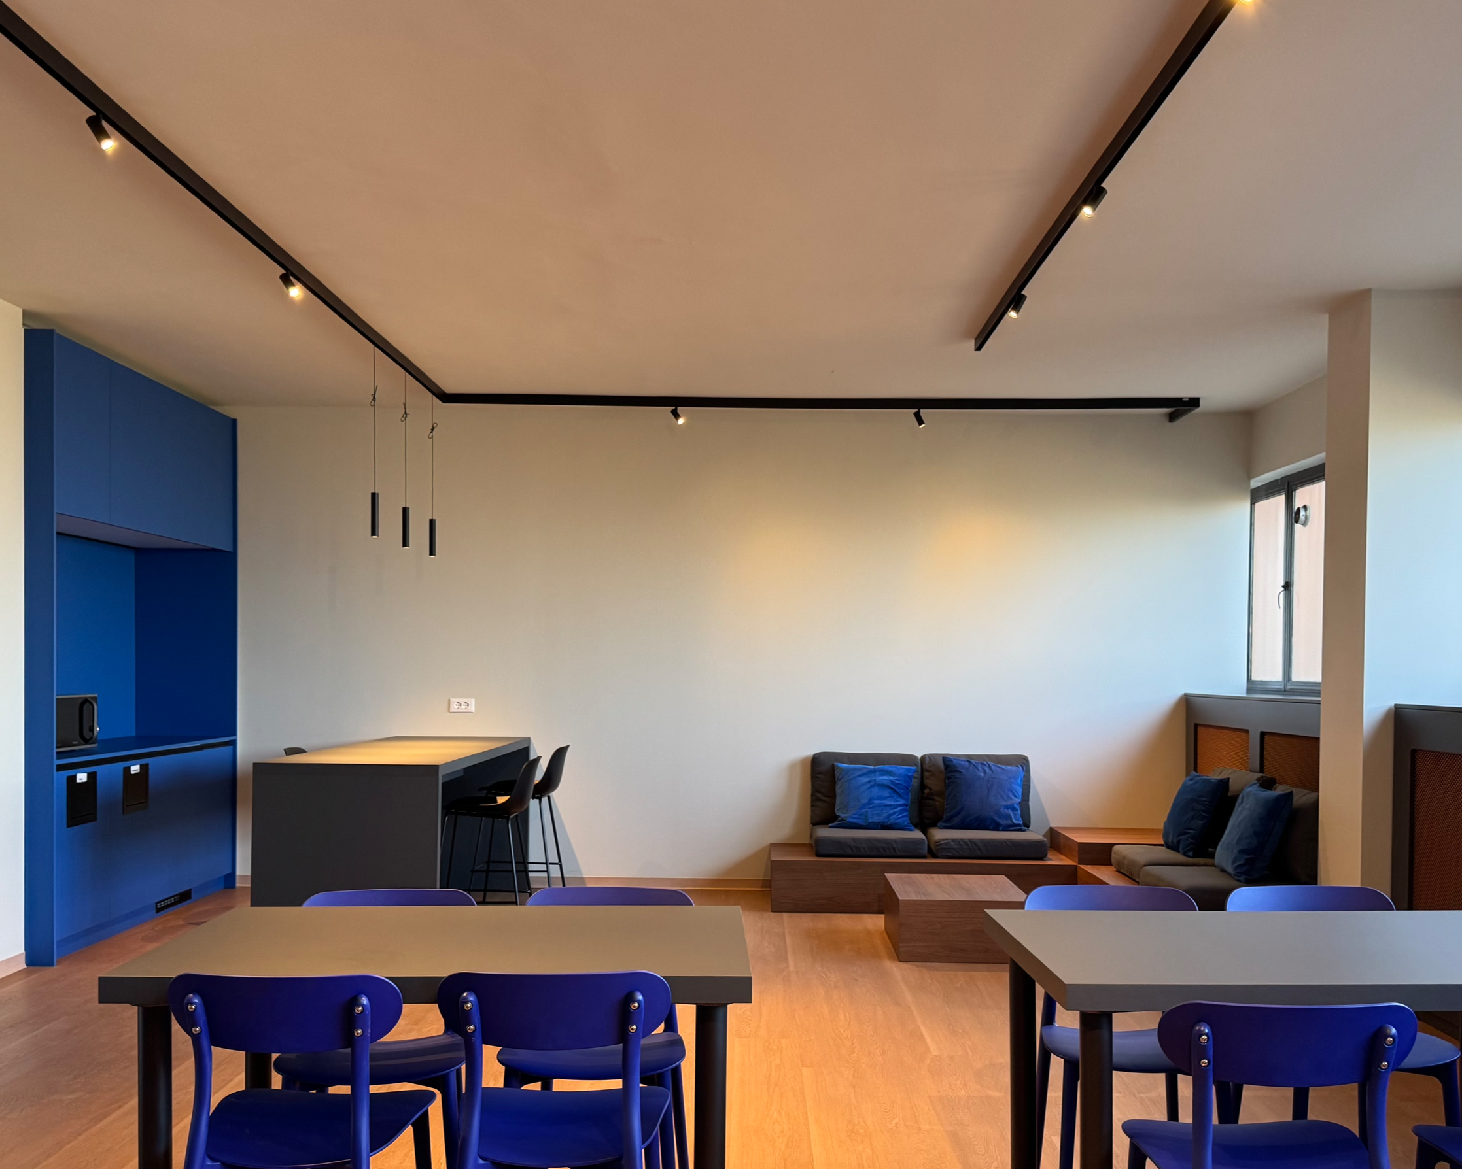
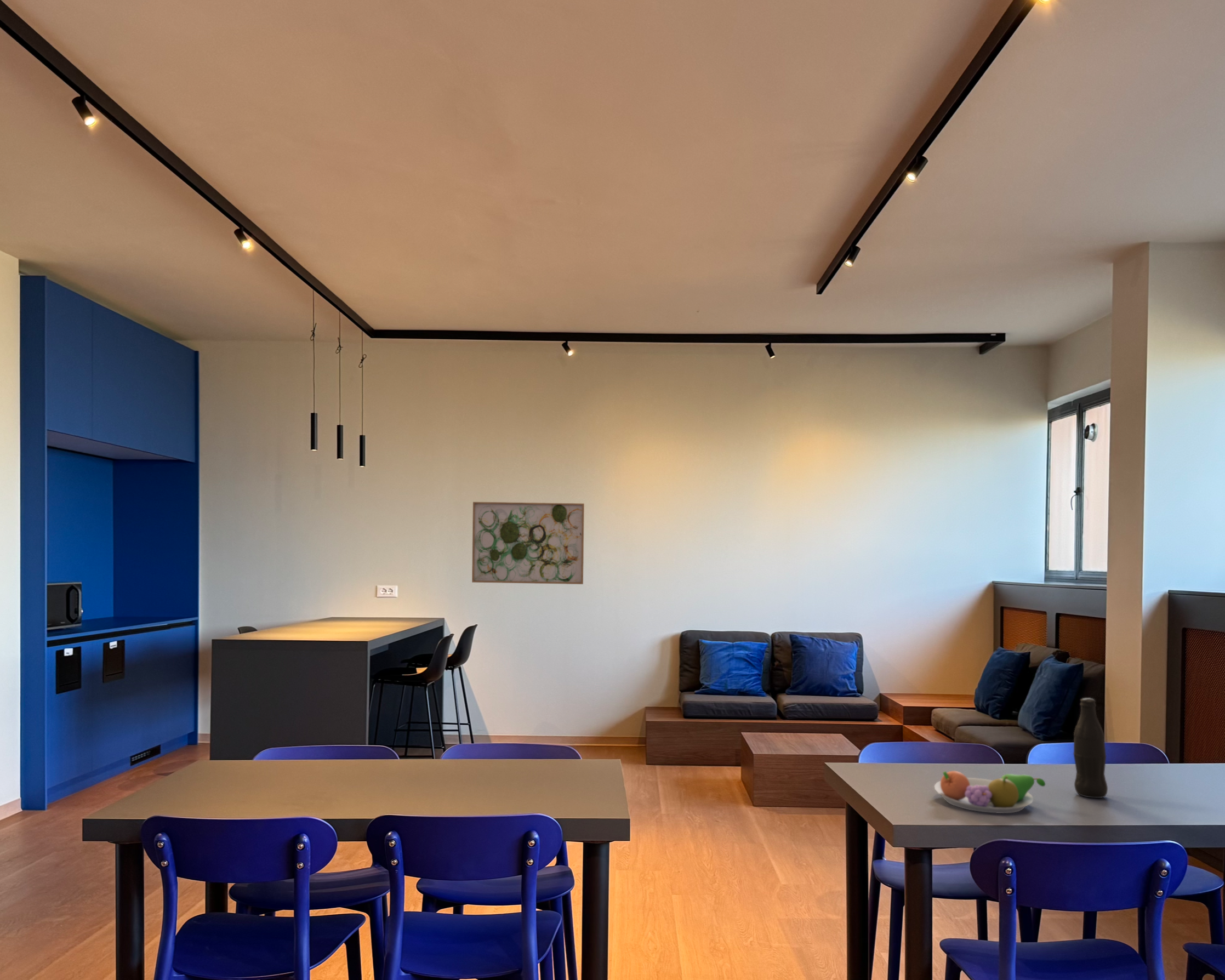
+ wall art [471,502,585,585]
+ fruit bowl [933,771,1046,814]
+ bottle [1073,698,1108,799]
